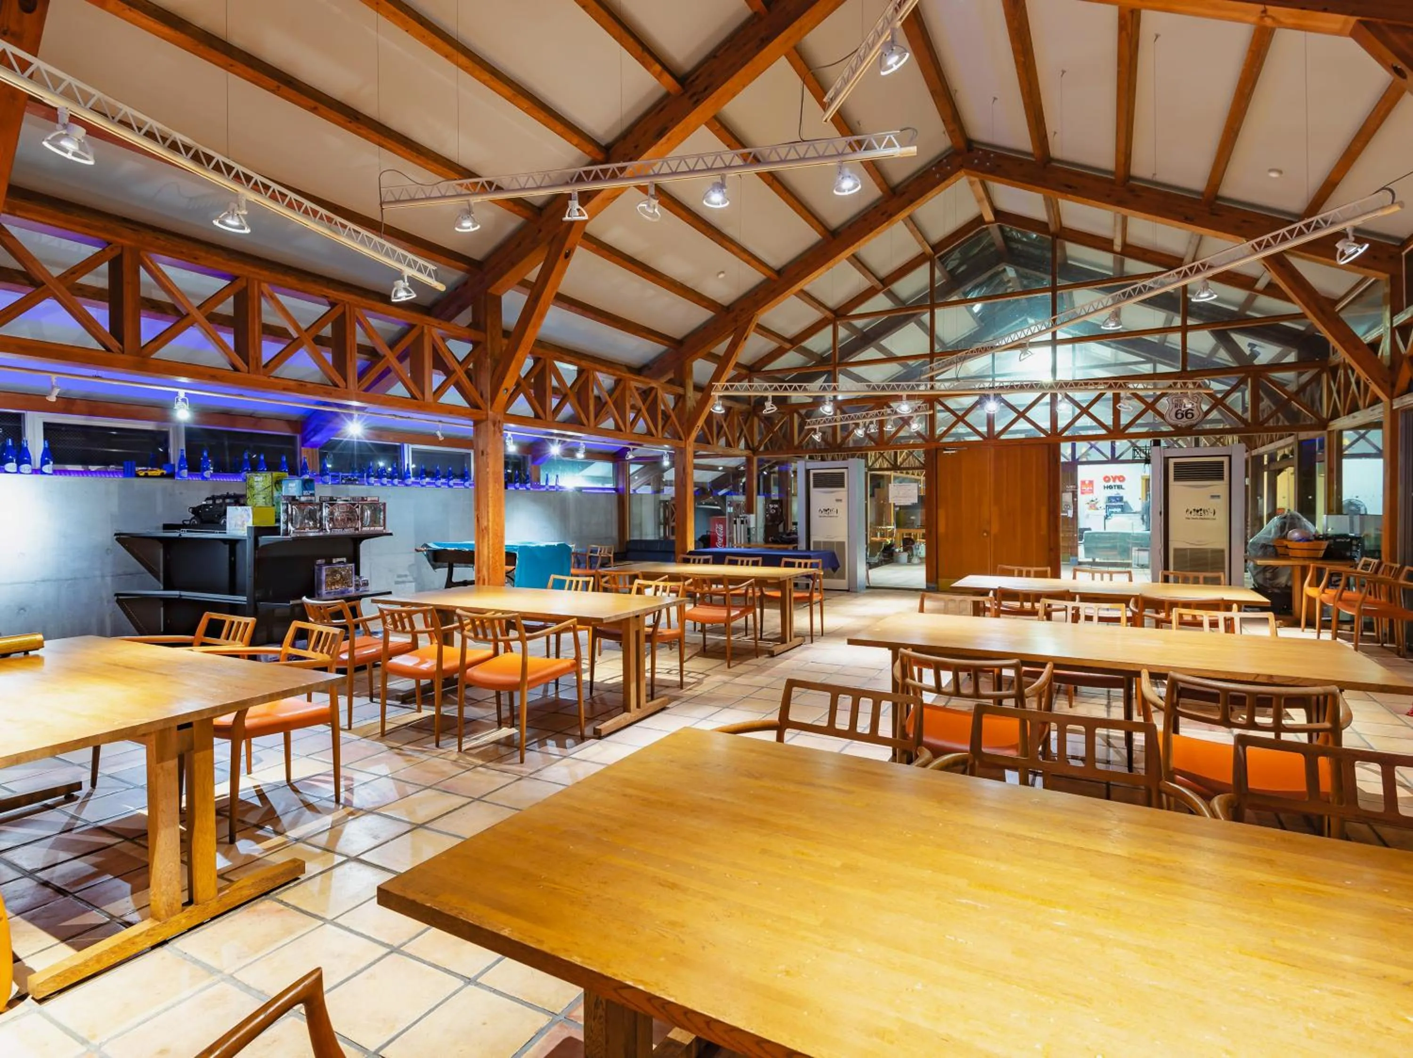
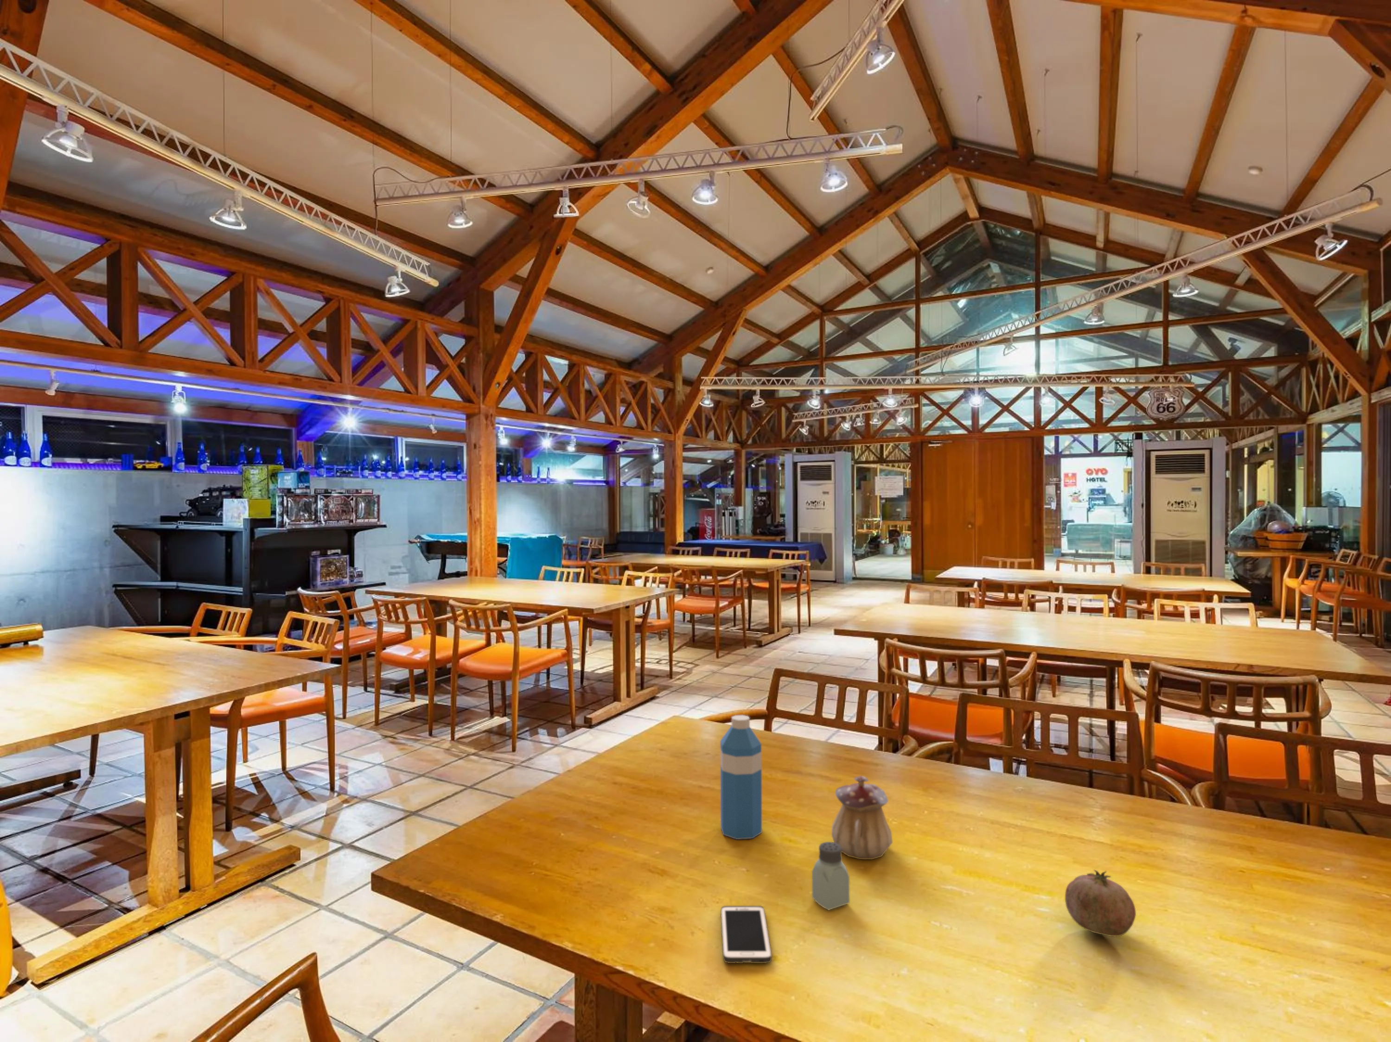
+ teapot [831,775,893,860]
+ fruit [1065,869,1136,937]
+ saltshaker [811,842,850,911]
+ water bottle [720,715,763,840]
+ cell phone [720,905,772,963]
